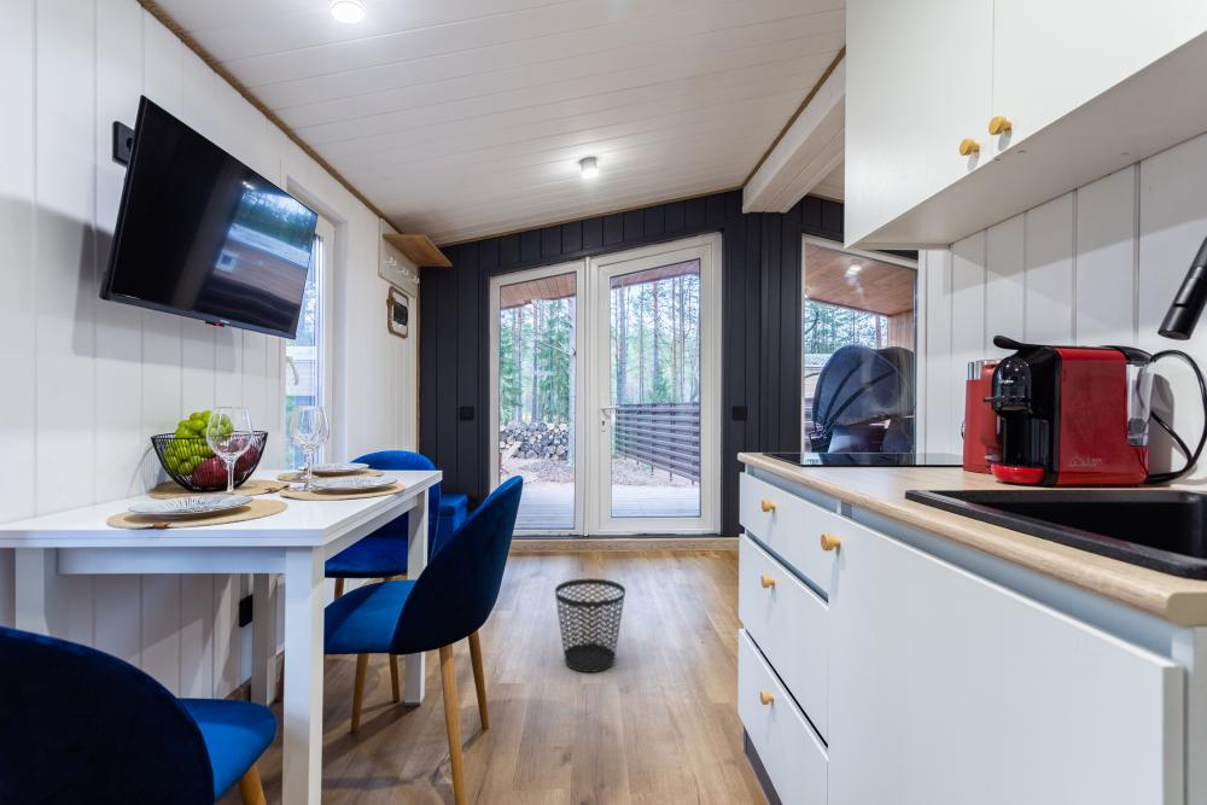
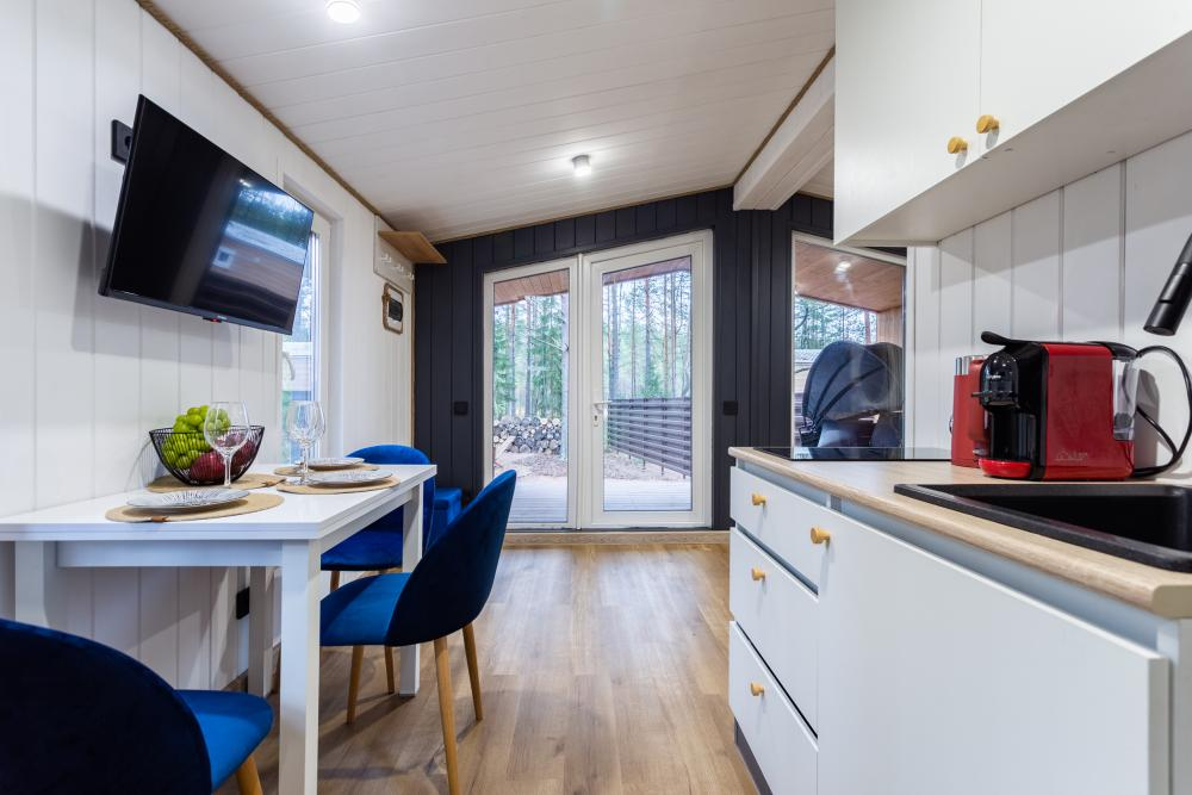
- wastebasket [554,577,626,673]
